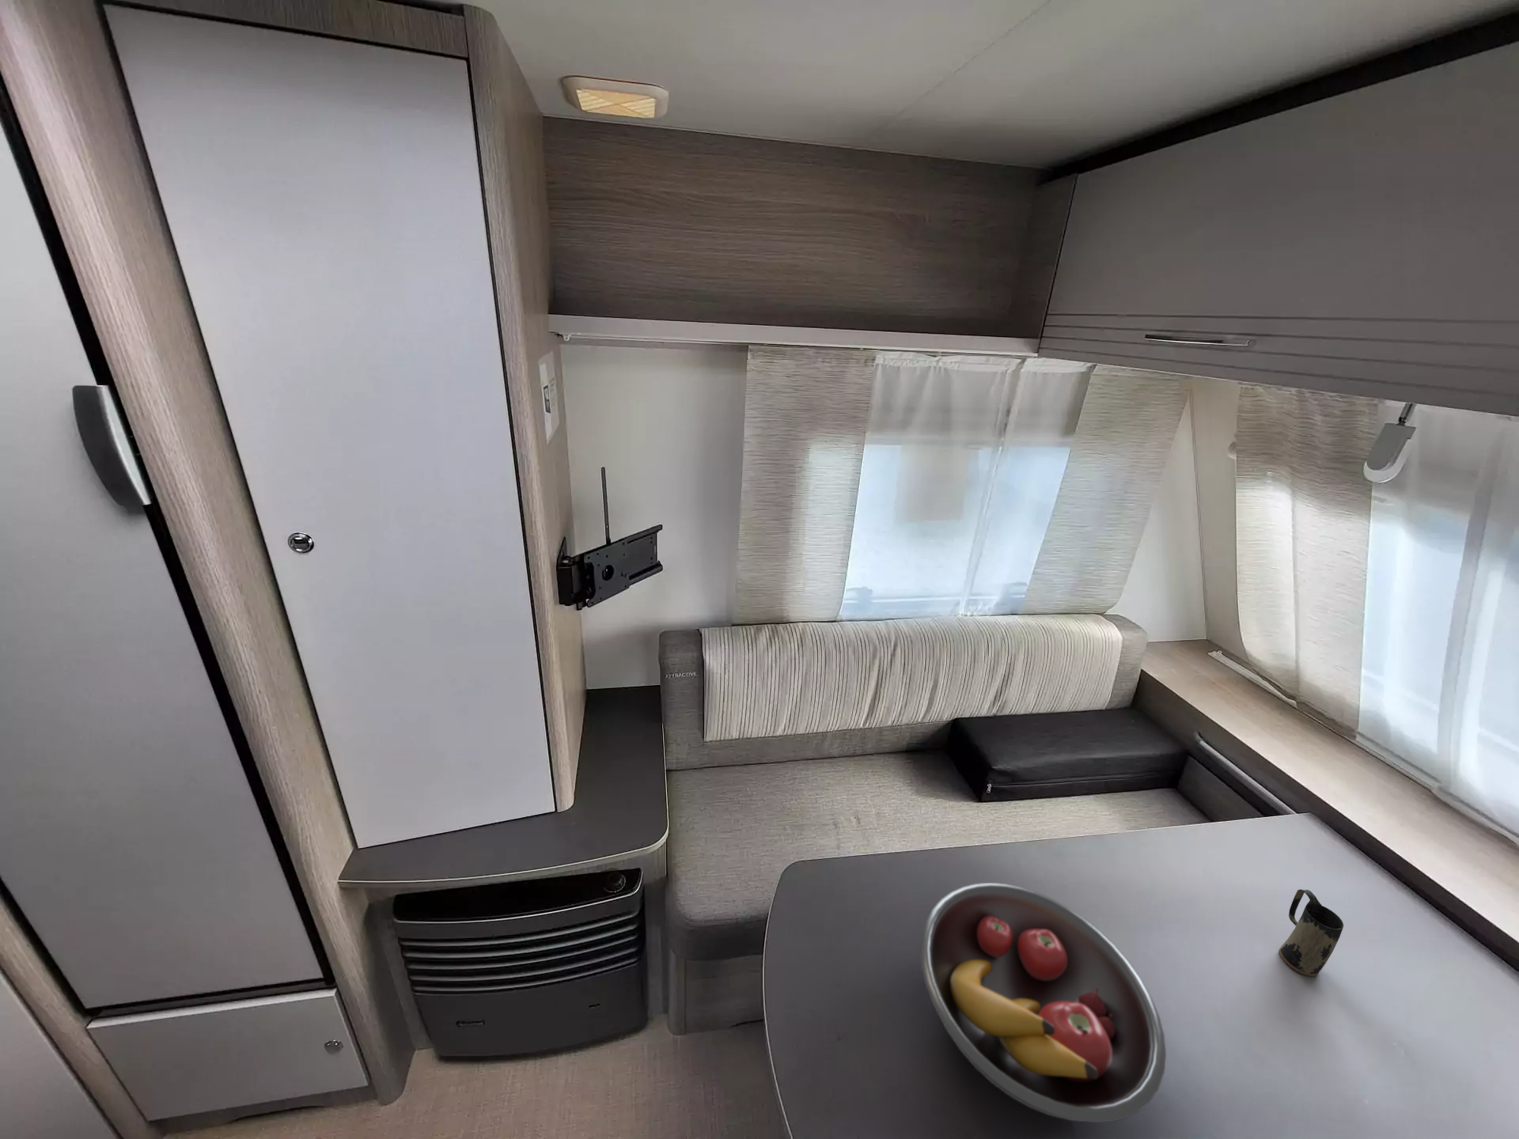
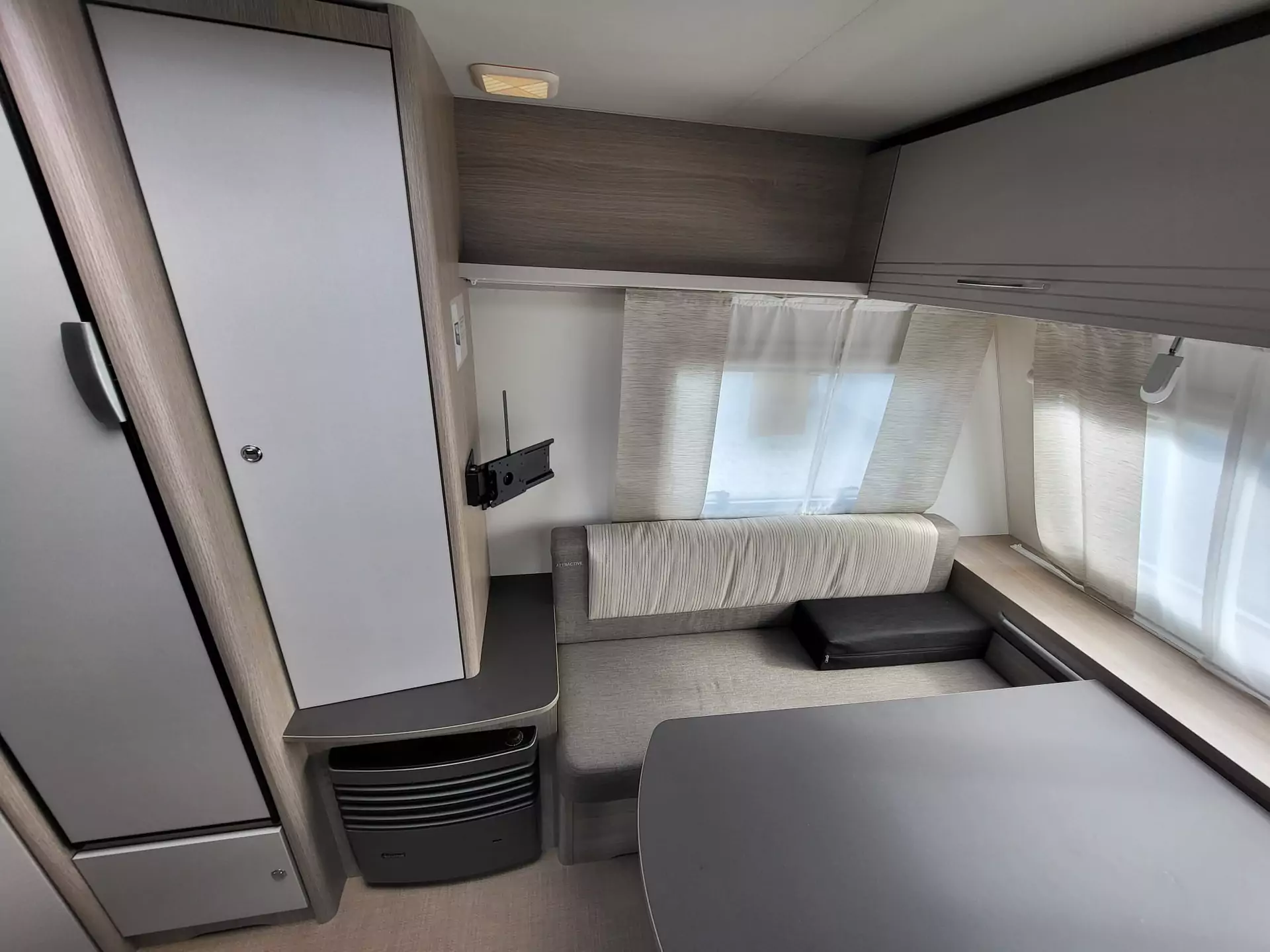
- mug [1279,888,1344,977]
- fruit bowl [919,882,1167,1123]
